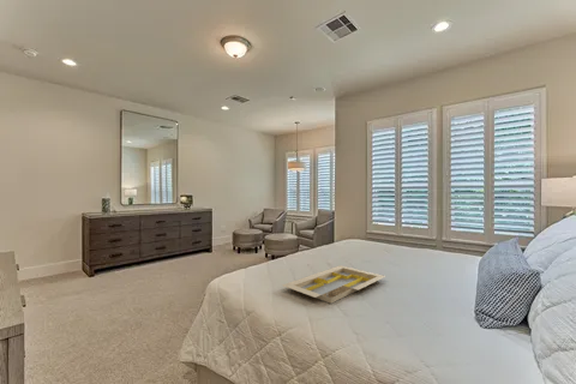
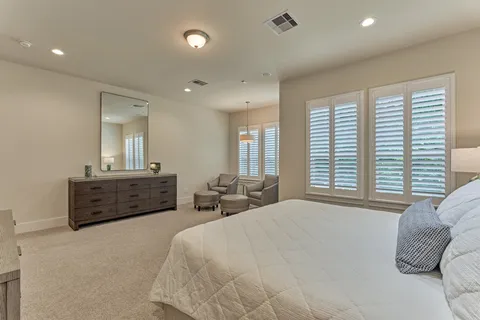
- serving tray [282,264,386,305]
